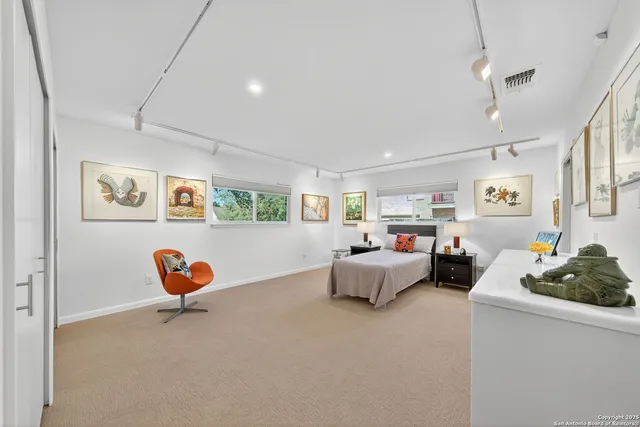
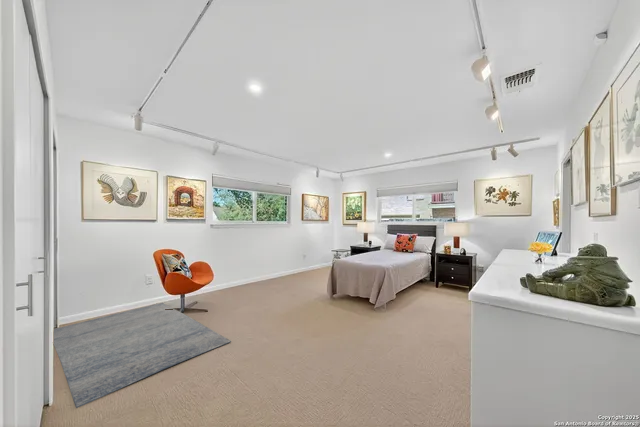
+ rug [53,302,232,409]
